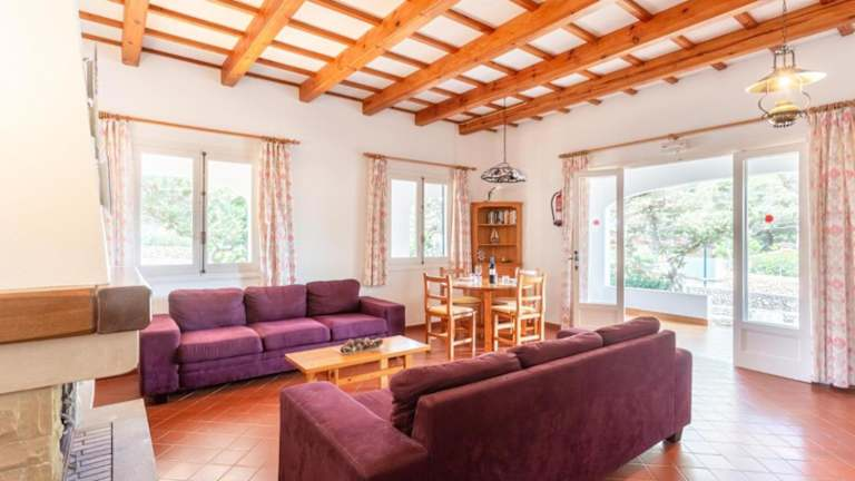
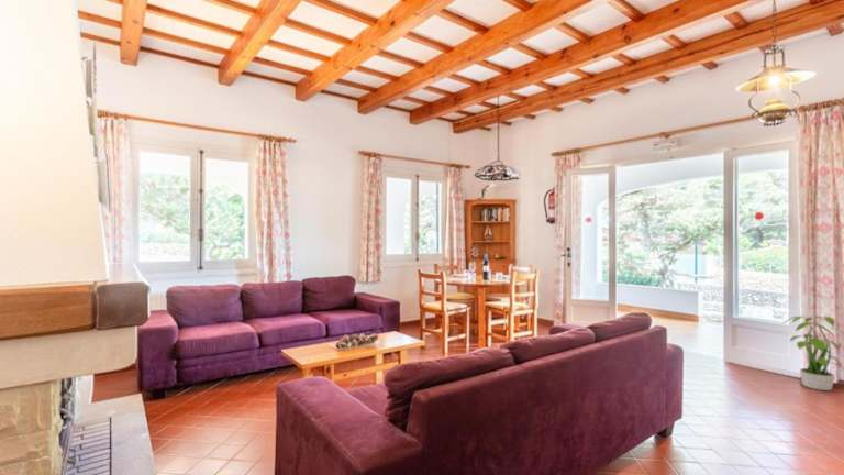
+ potted plant [782,311,844,391]
